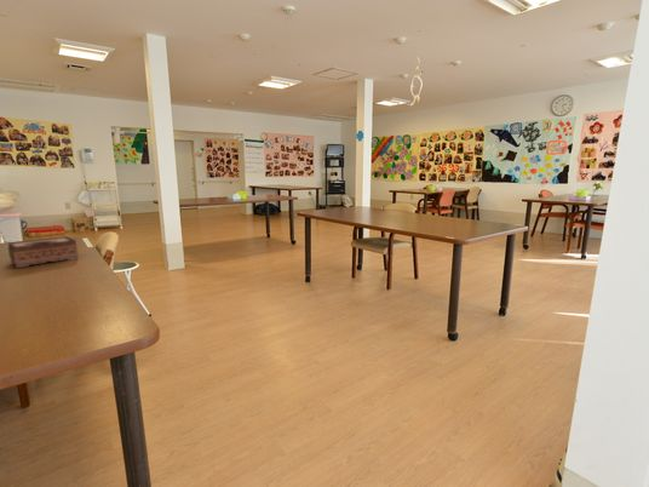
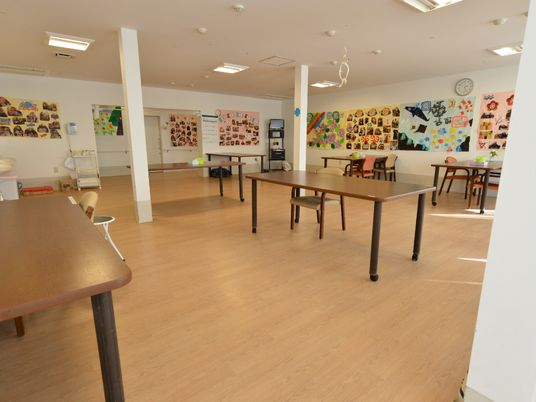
- tissue box [7,235,80,269]
